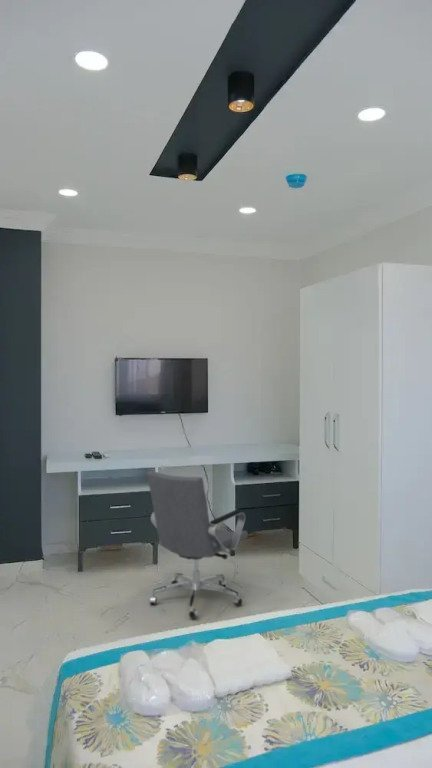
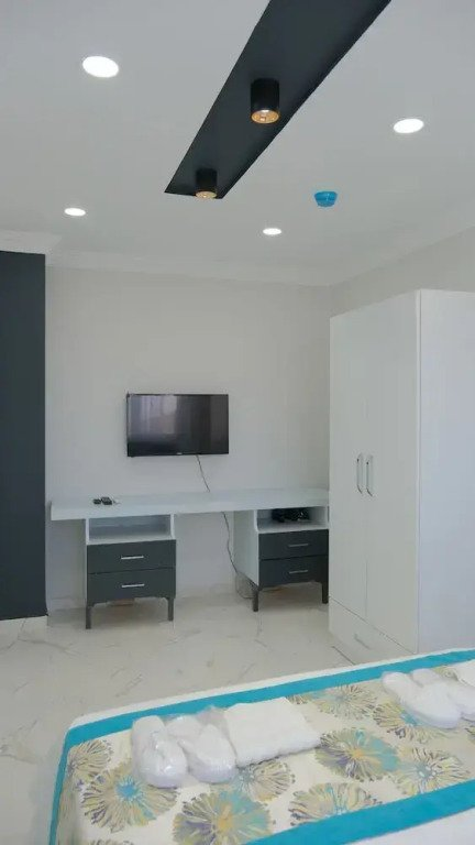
- office chair [146,469,249,620]
